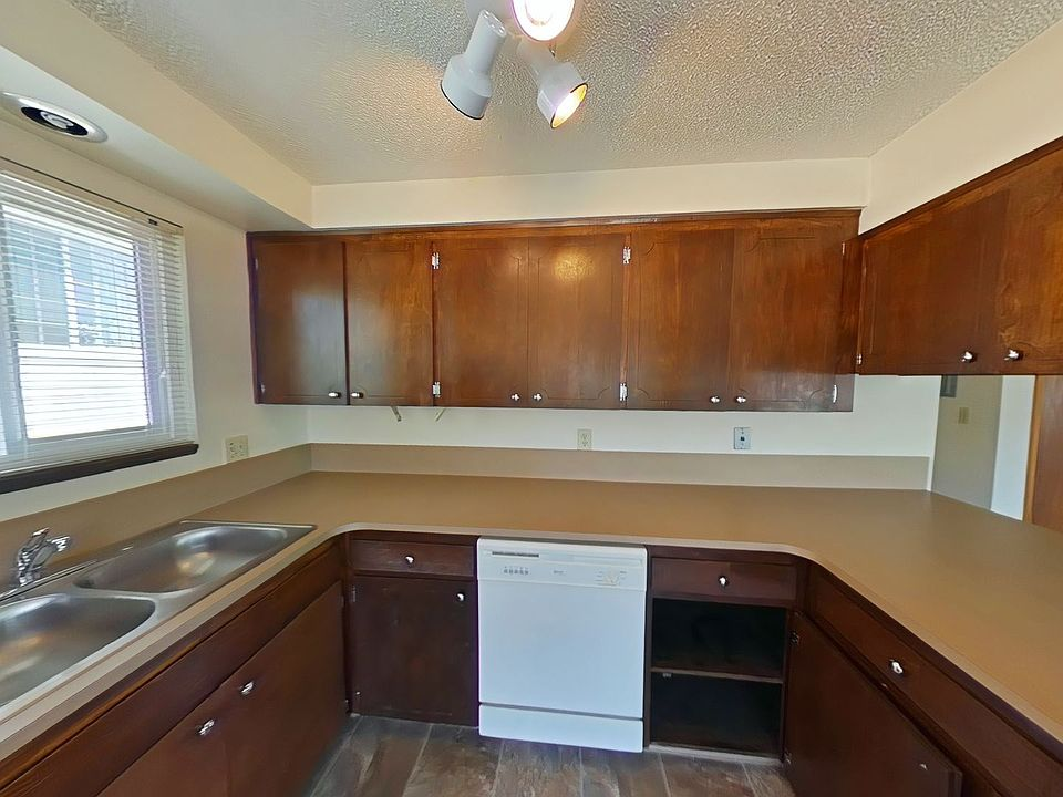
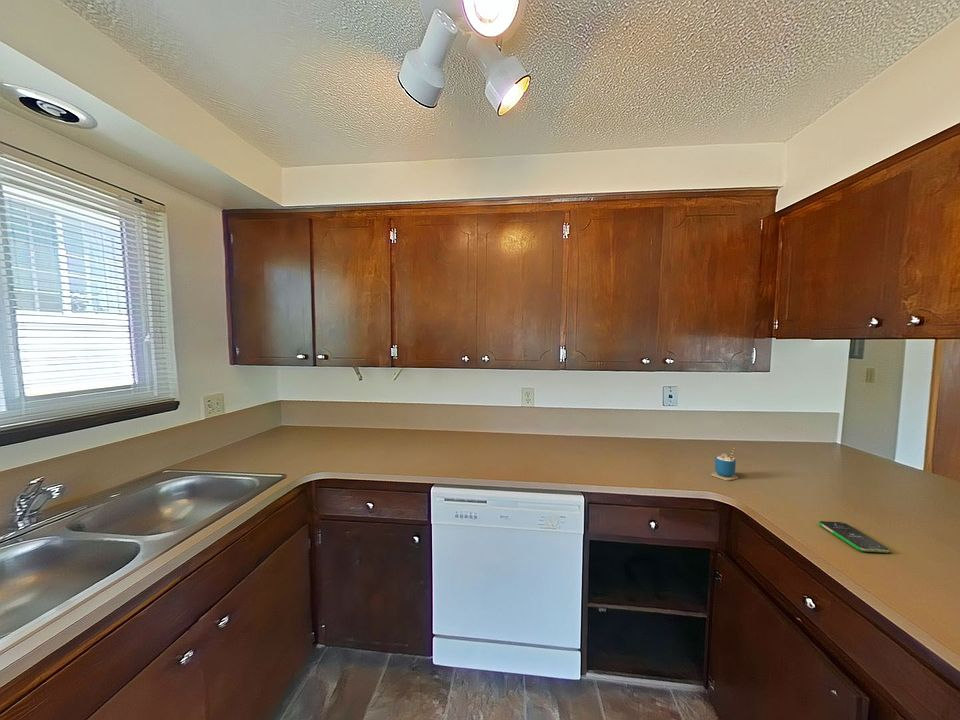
+ cup [711,447,739,481]
+ smartphone [817,520,891,554]
